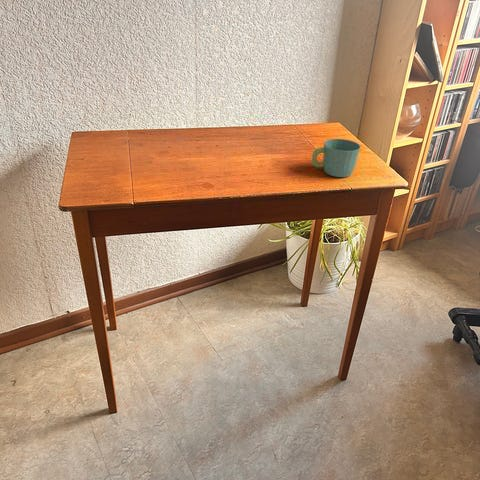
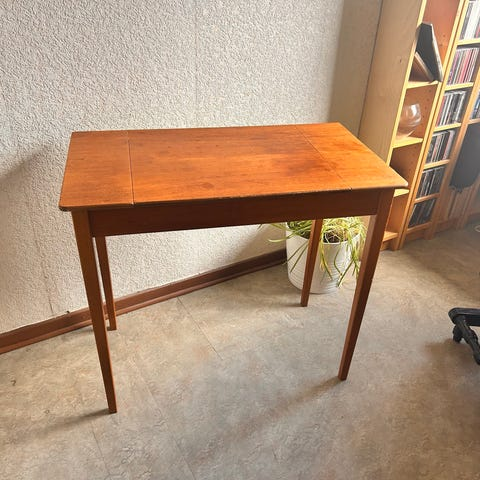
- mug [311,138,362,178]
